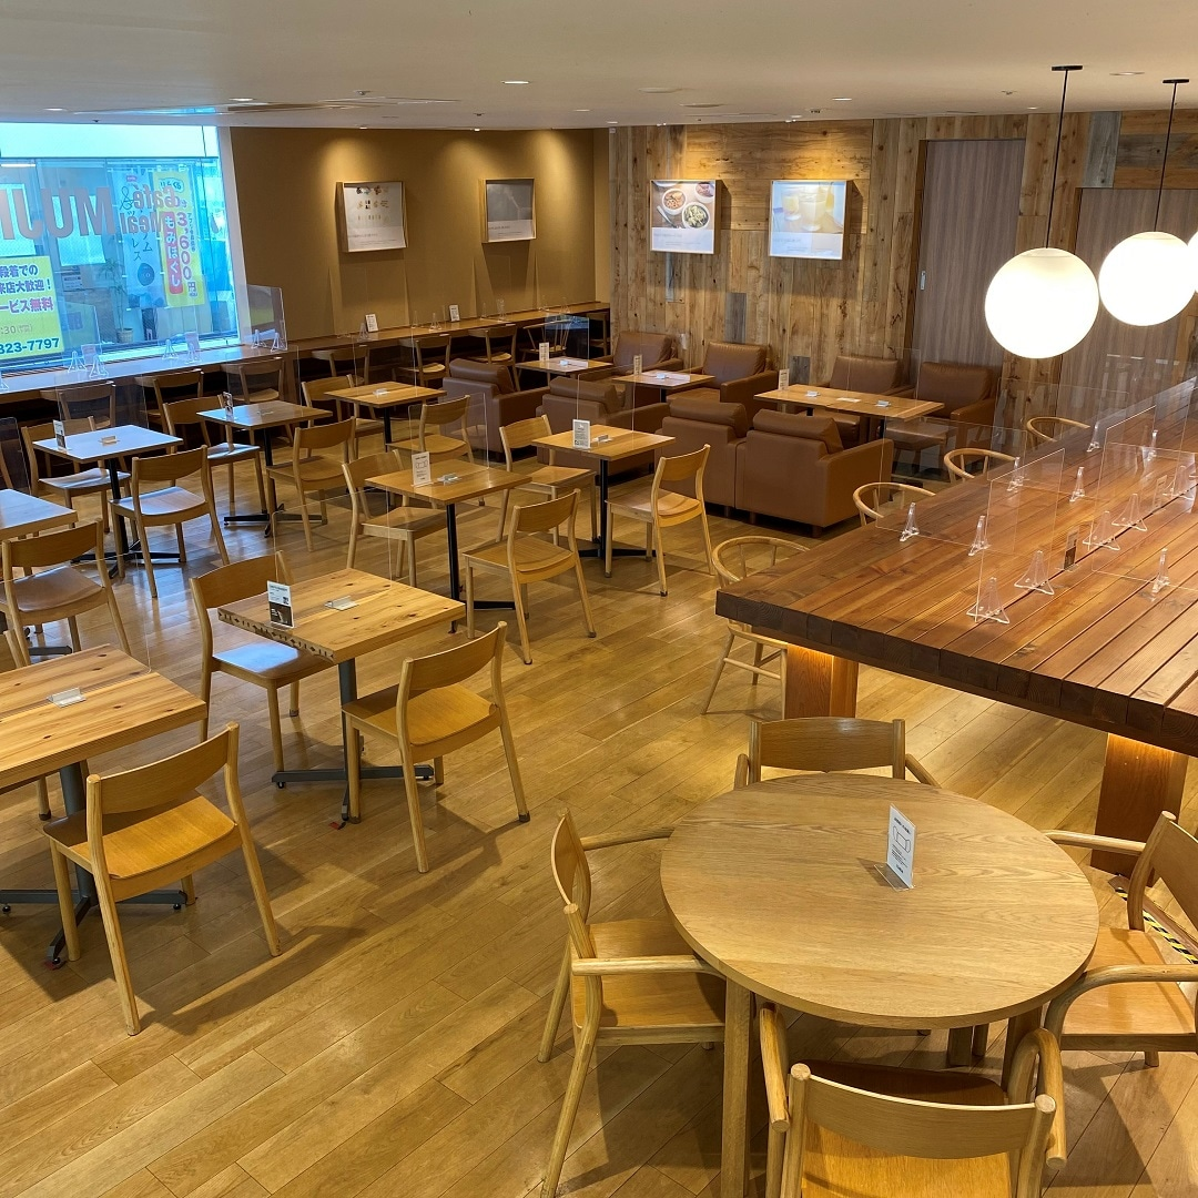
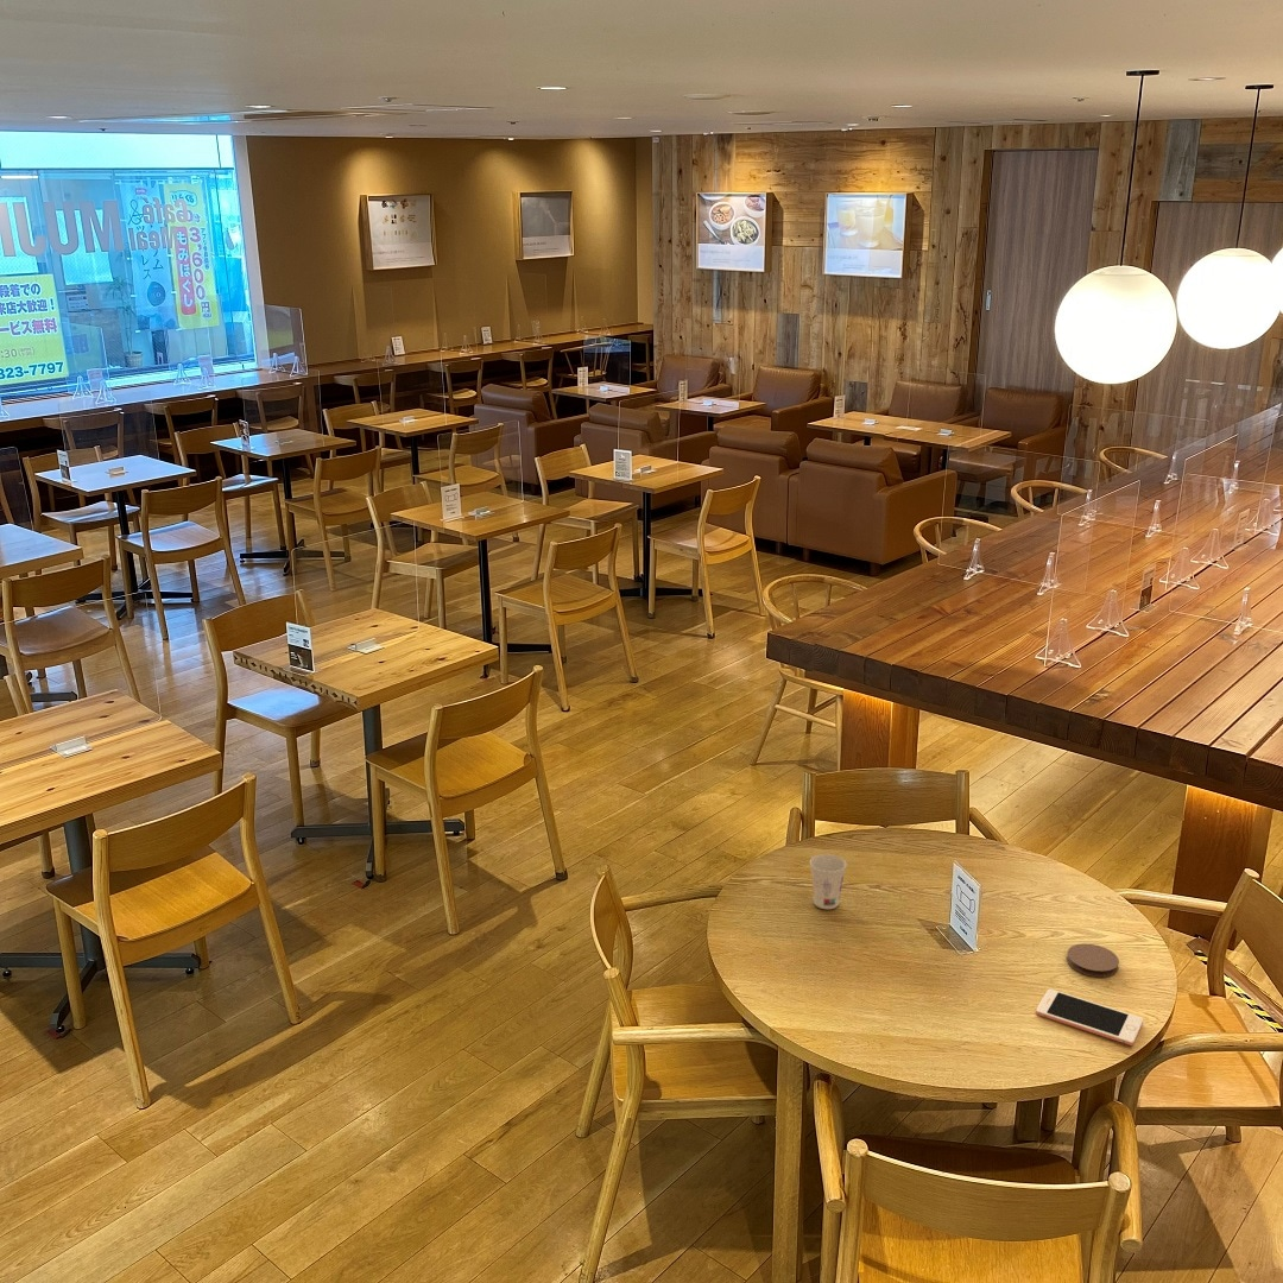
+ coaster [1066,942,1120,978]
+ cell phone [1035,988,1144,1047]
+ cup [809,853,848,910]
